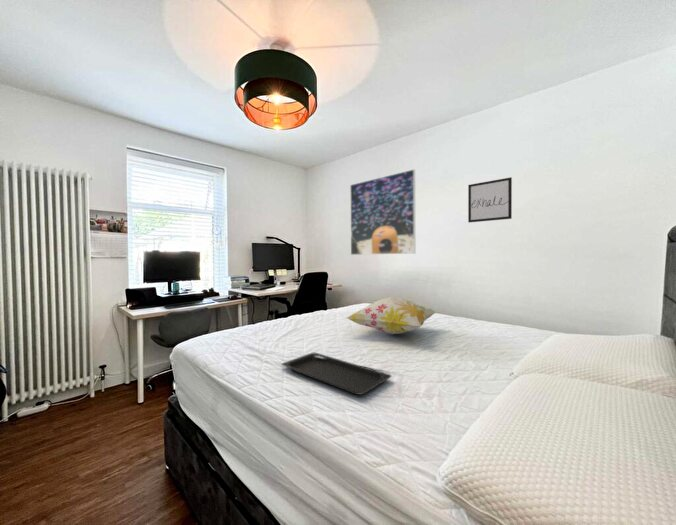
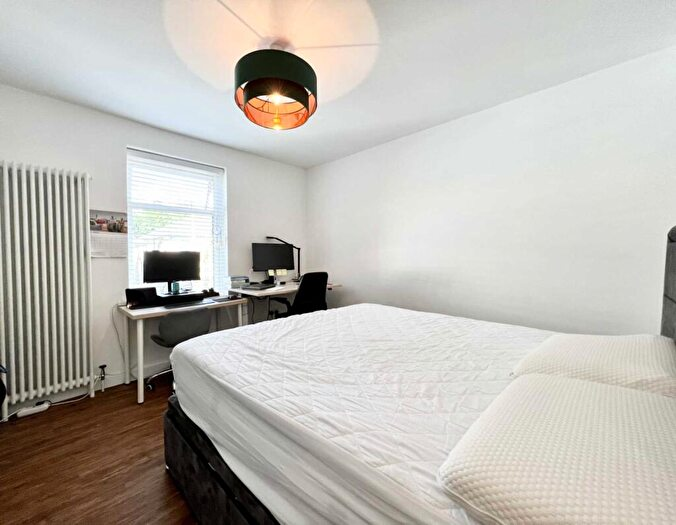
- wall art [467,176,513,223]
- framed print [349,168,416,256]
- decorative pillow [346,295,437,336]
- serving tray [281,352,392,396]
